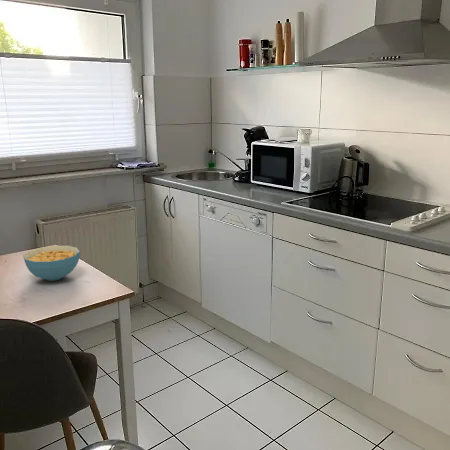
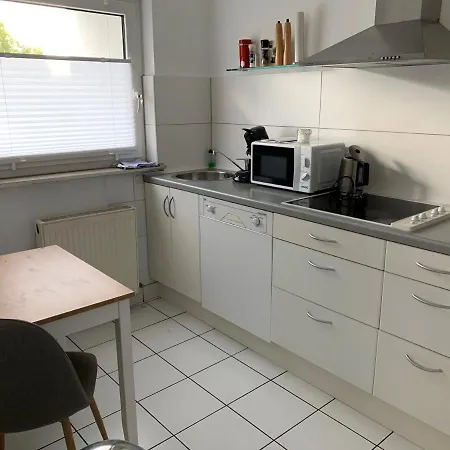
- cereal bowl [22,245,81,282]
